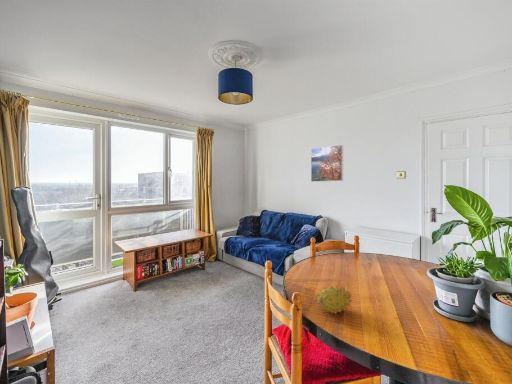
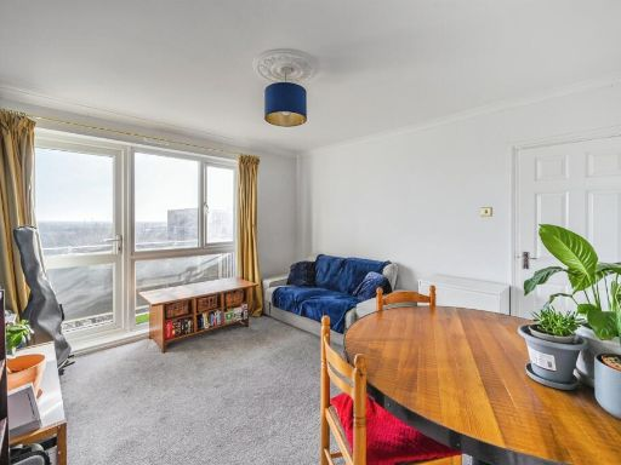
- fruit [315,285,353,316]
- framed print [310,144,344,183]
